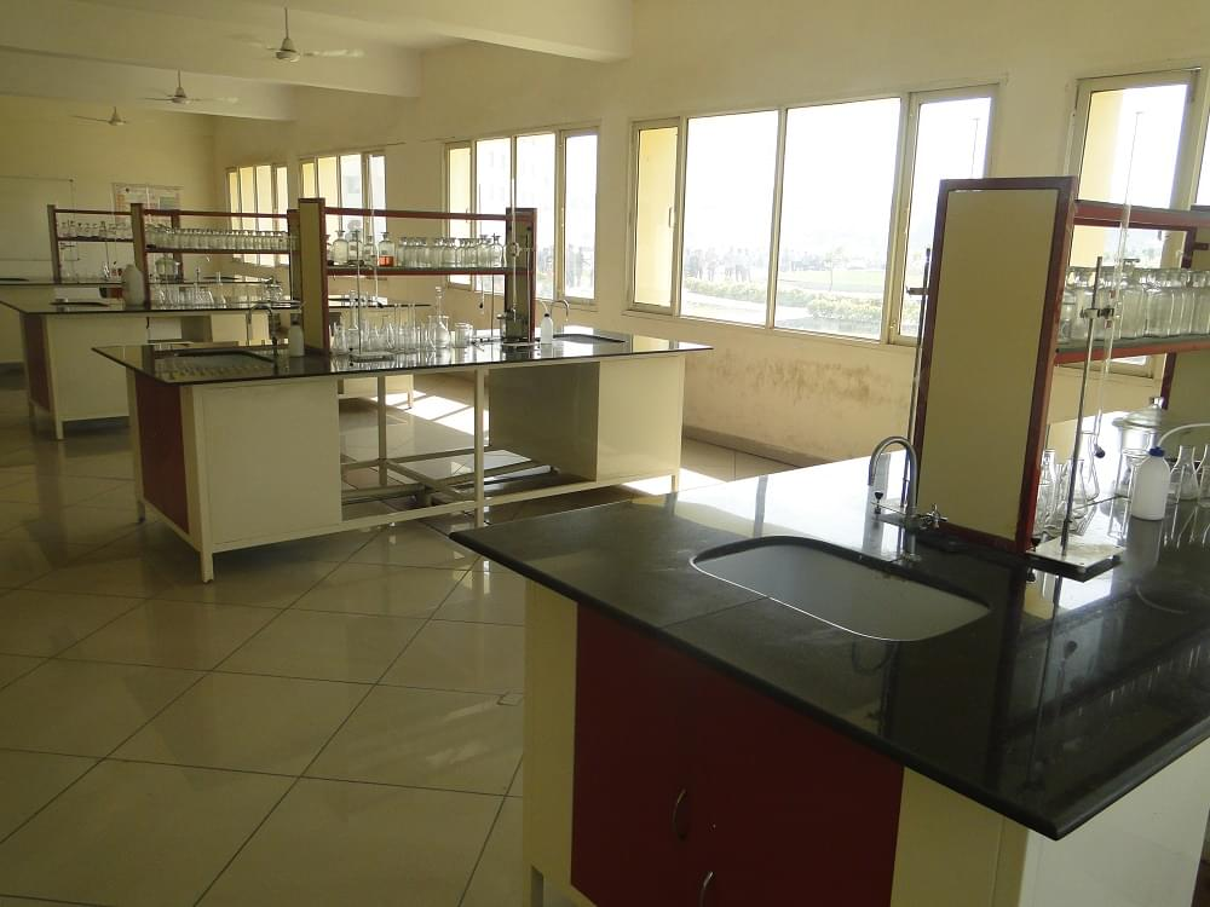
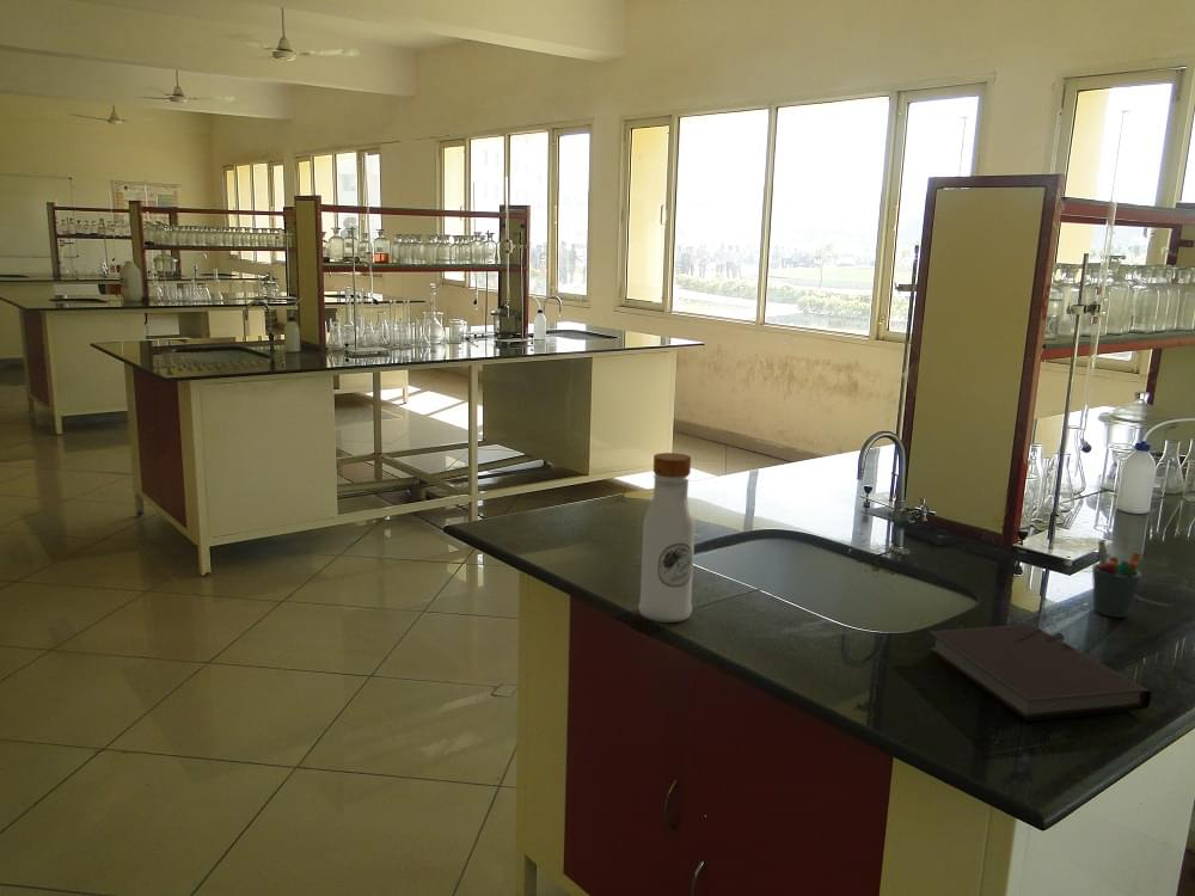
+ beverage bottle [637,452,697,624]
+ pen holder [1091,539,1142,619]
+ notebook [926,624,1152,722]
